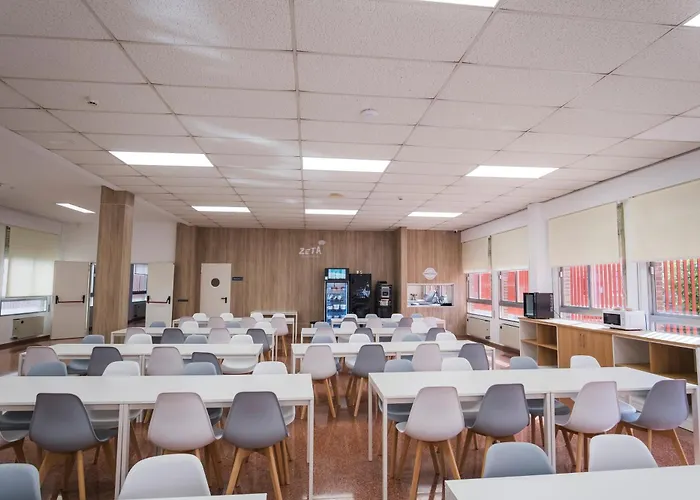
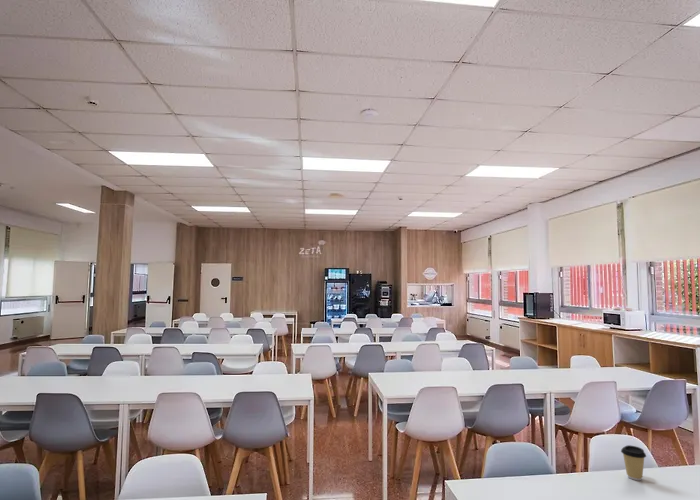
+ coffee cup [620,444,647,481]
